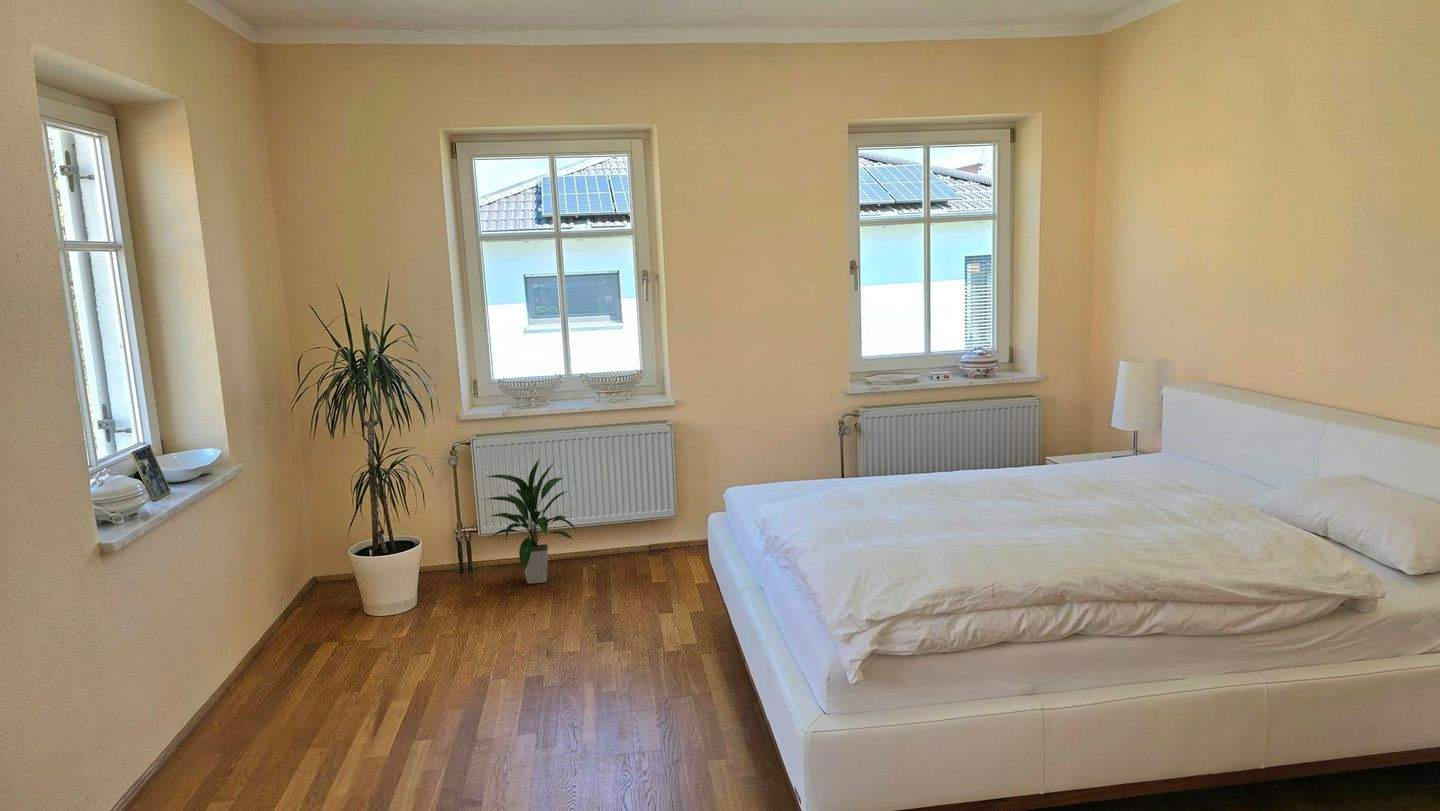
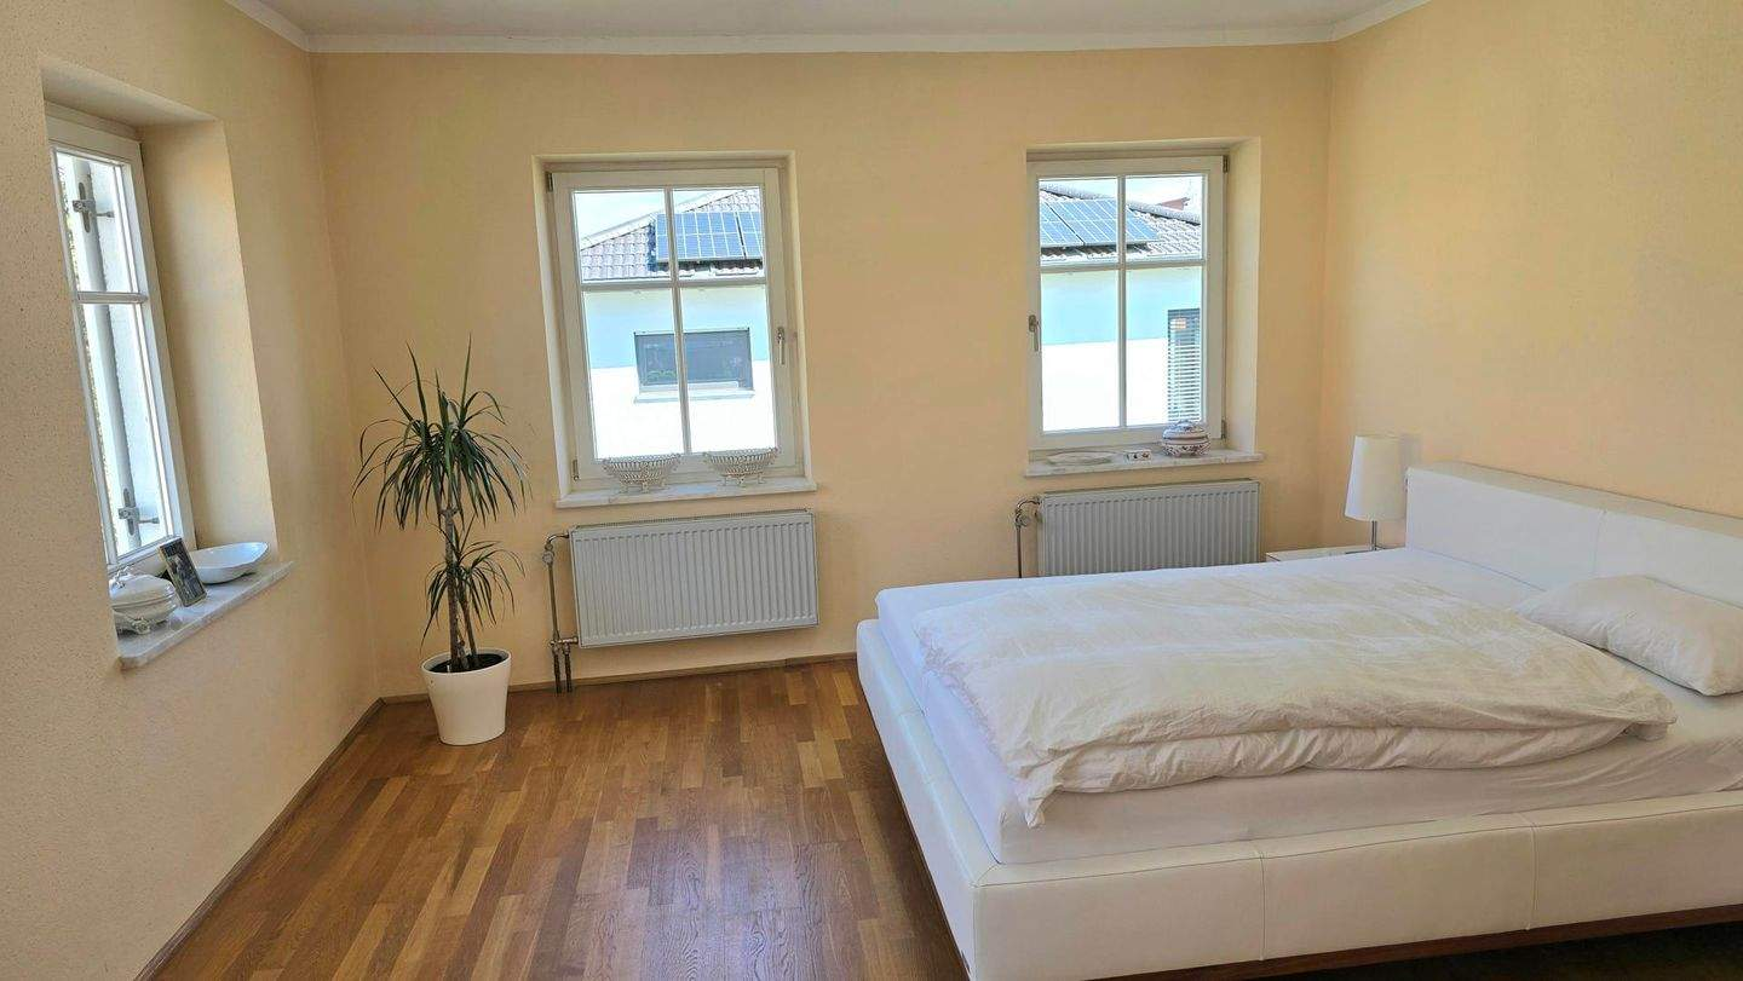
- indoor plant [481,458,577,585]
